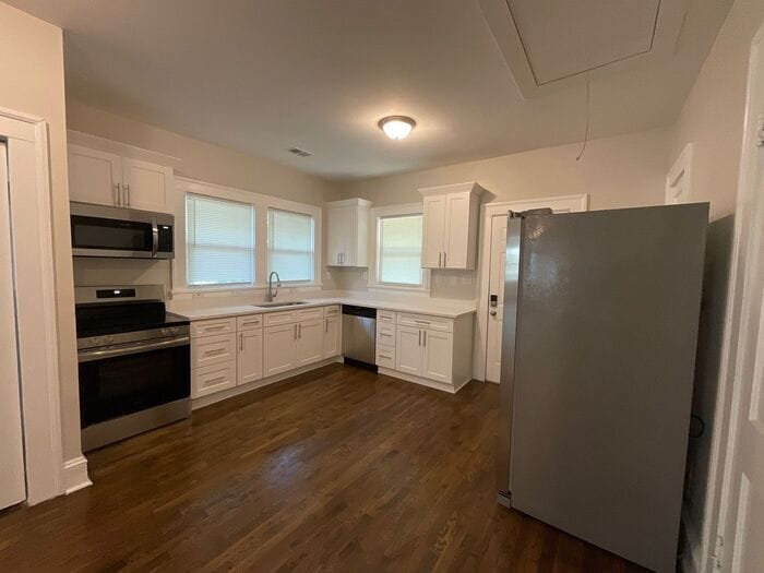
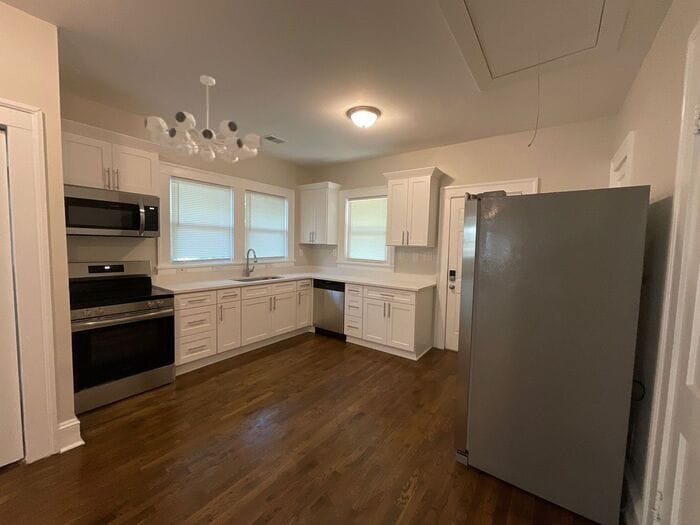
+ chandelier [143,74,263,164]
